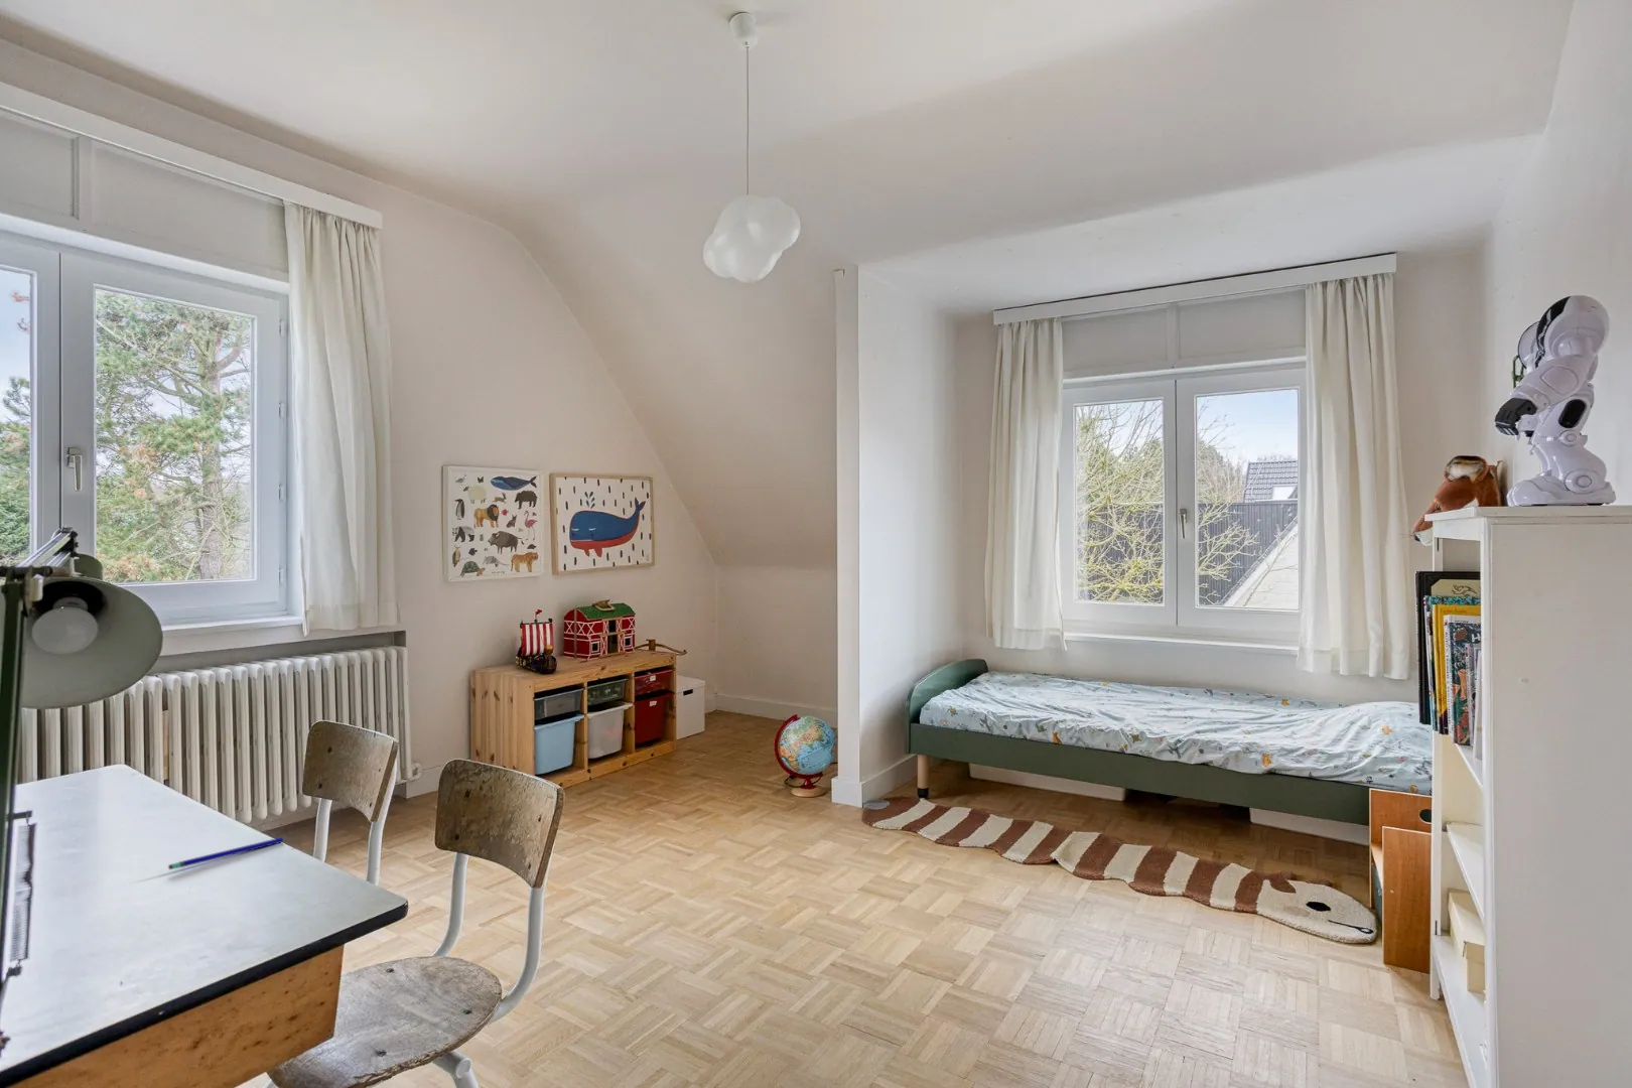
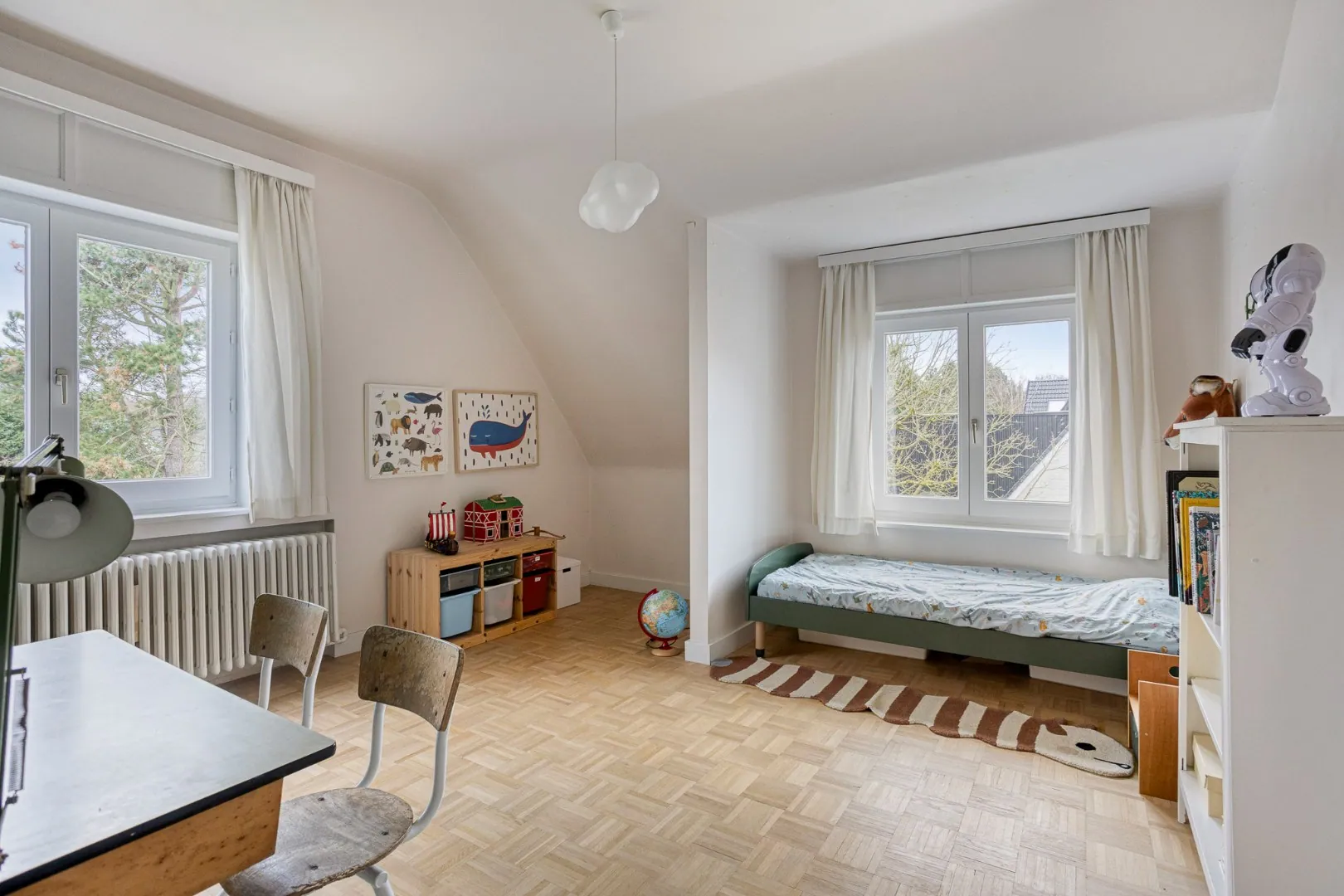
- pen [168,837,284,871]
